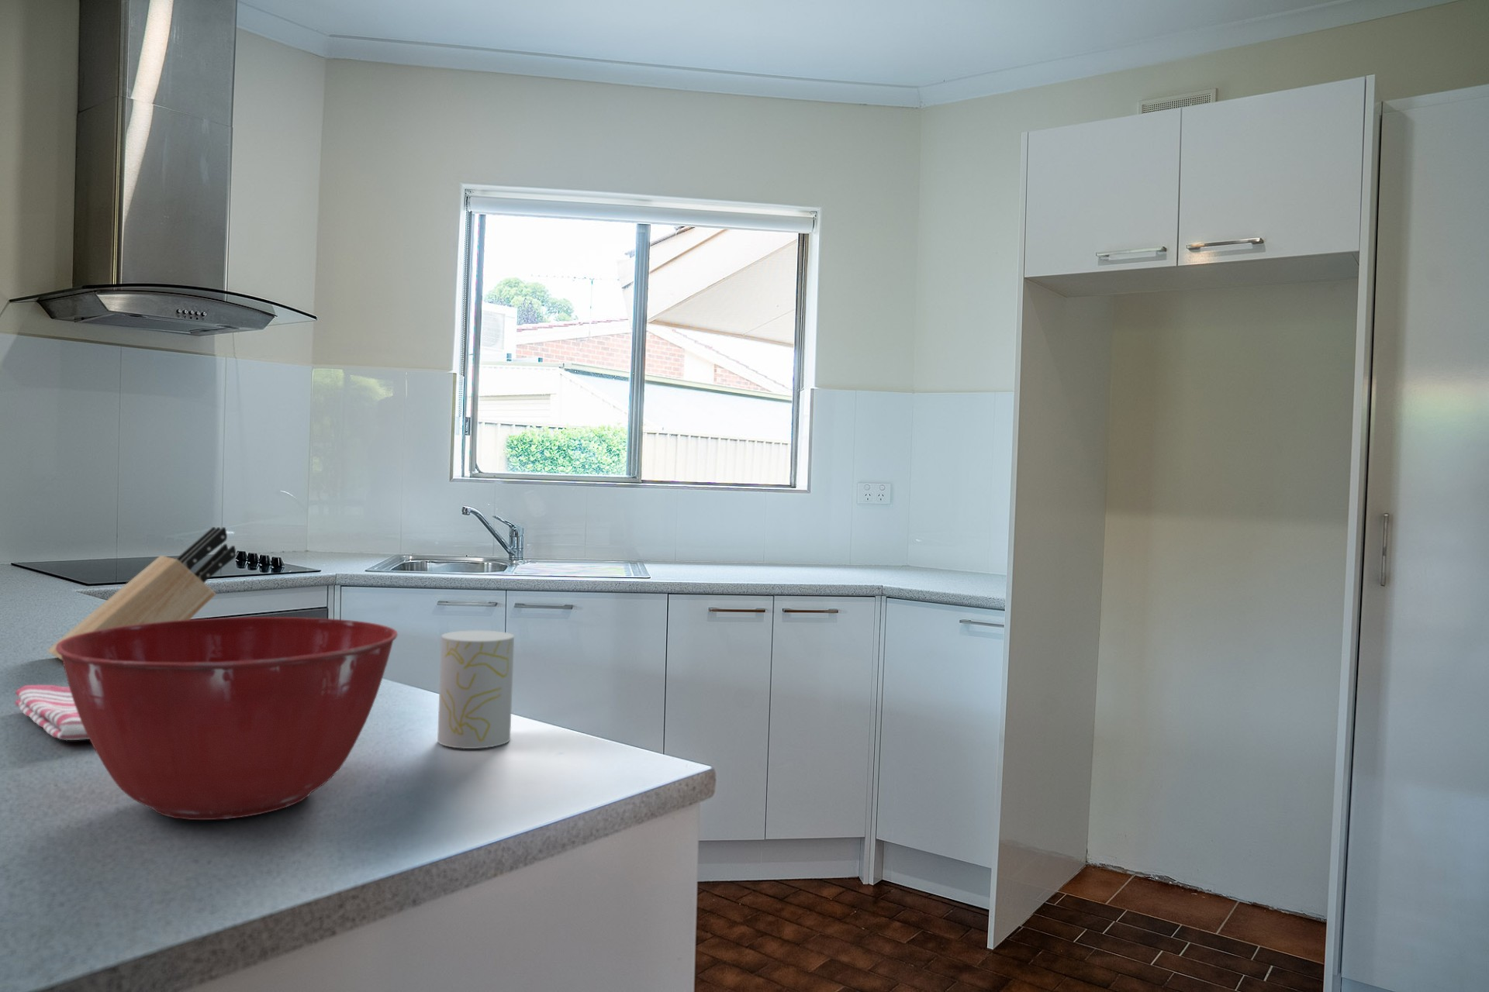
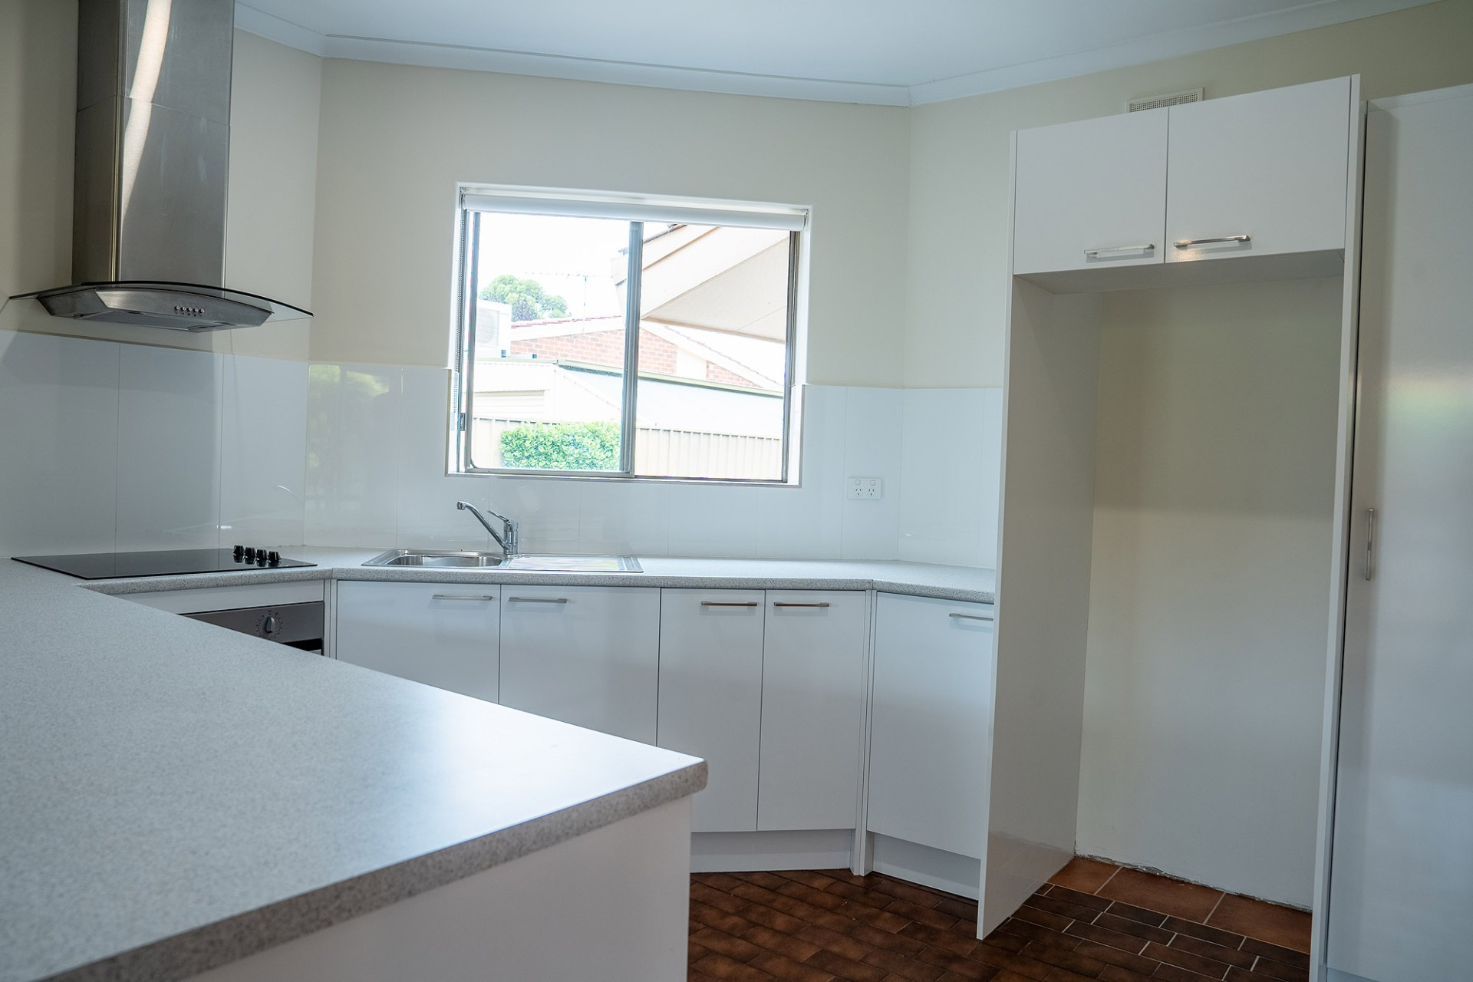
- mixing bowl [55,616,399,820]
- knife block [47,526,237,661]
- dish towel [14,684,89,741]
- cup [437,629,515,750]
